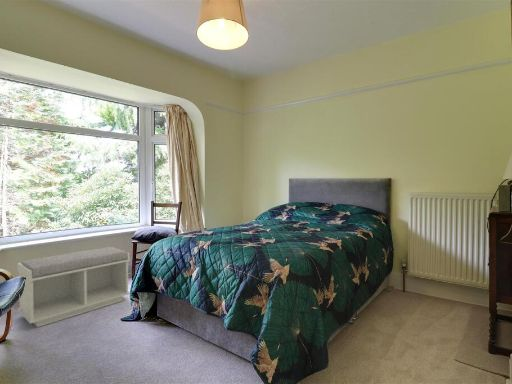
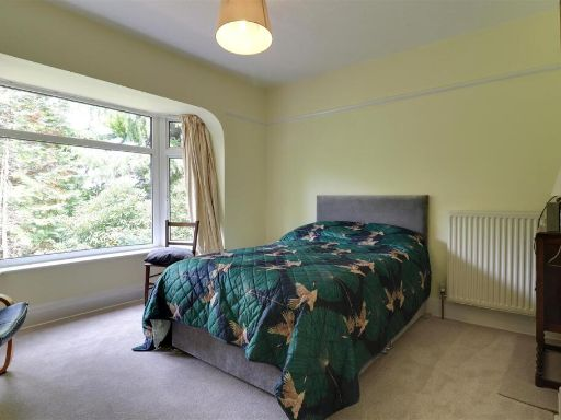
- bench [17,246,131,328]
